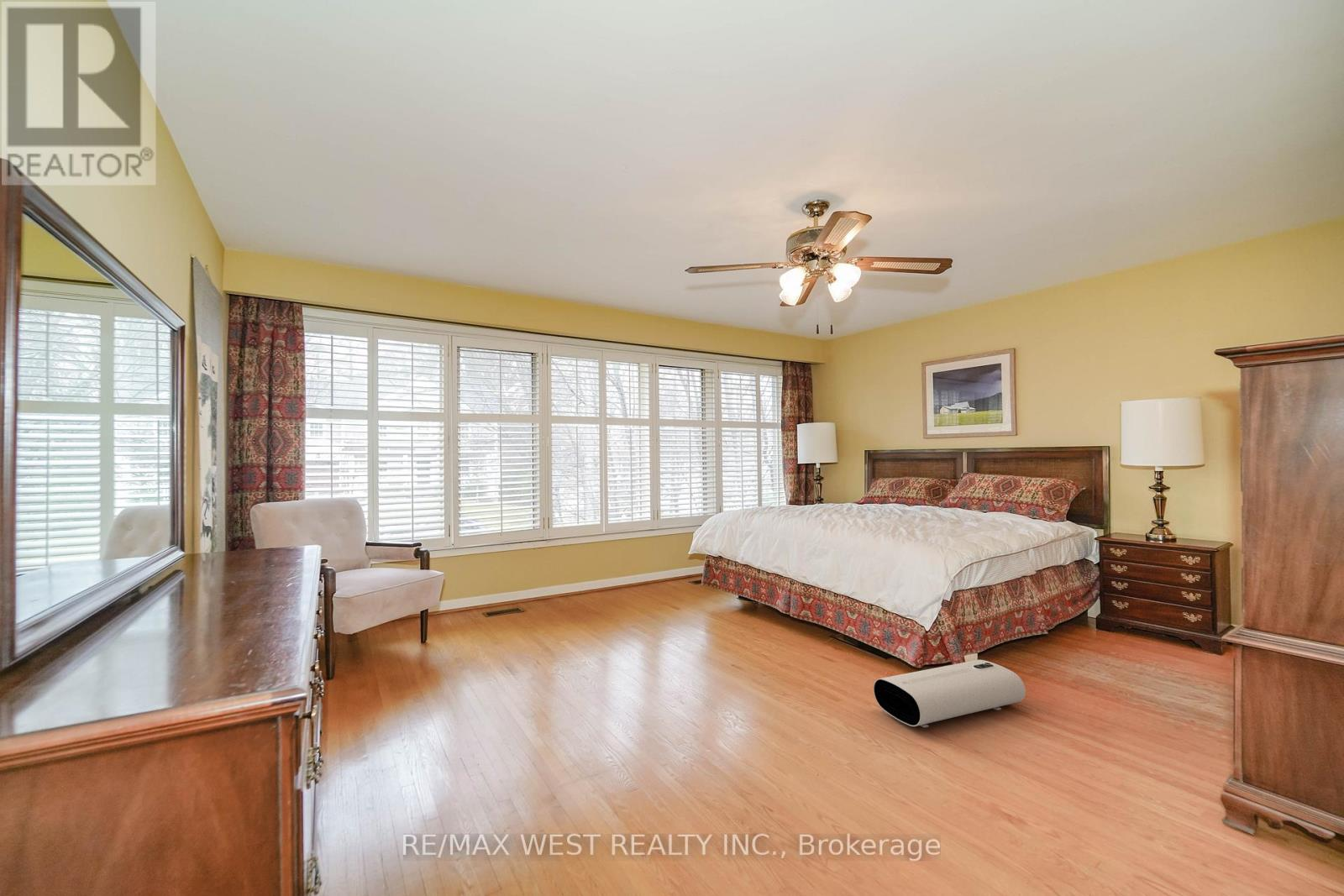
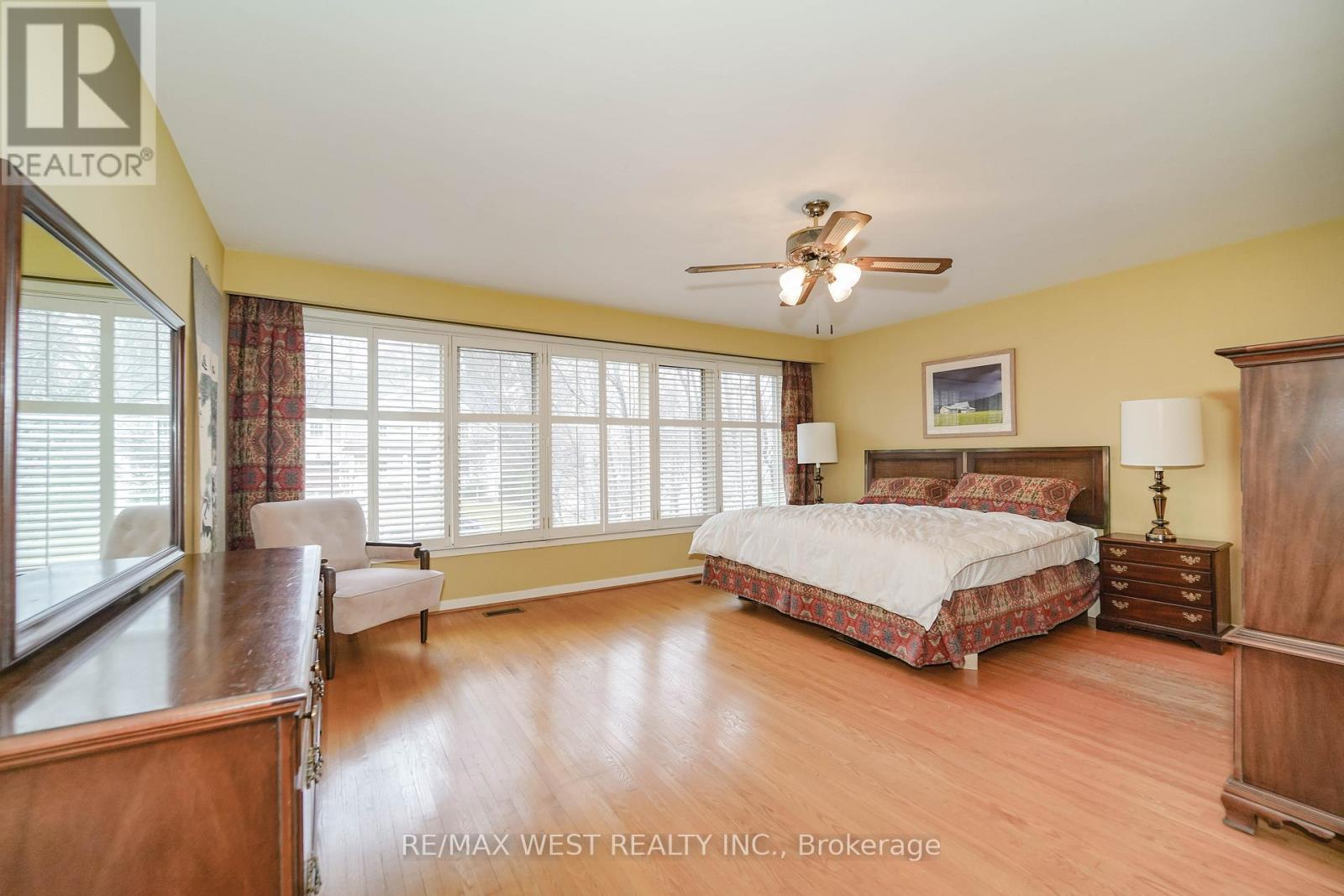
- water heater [873,659,1026,728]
